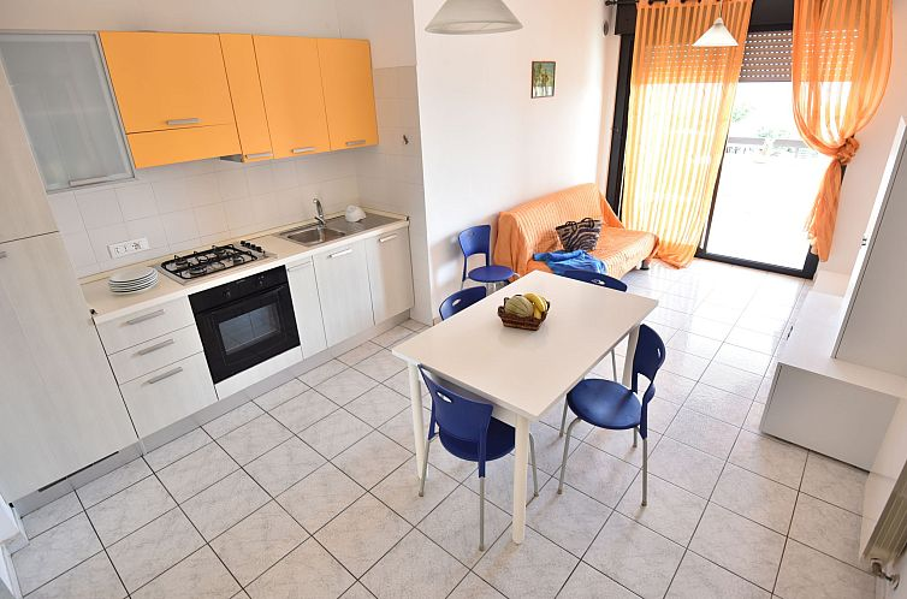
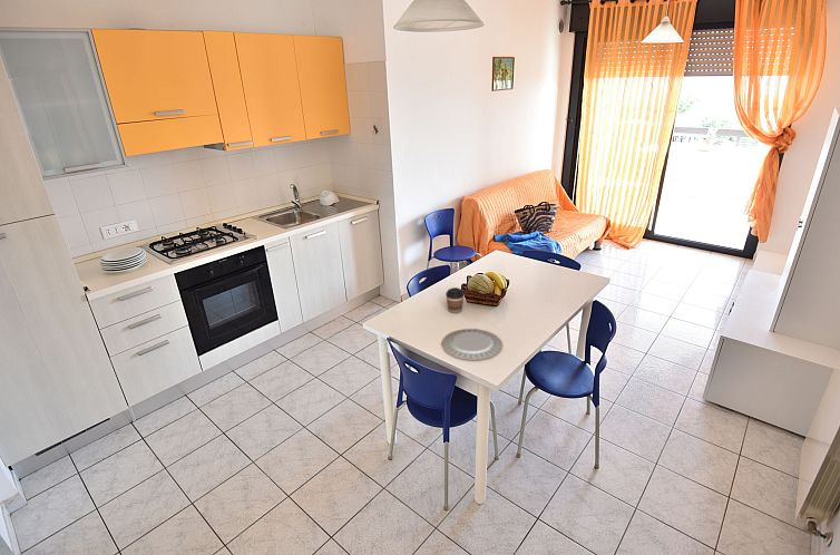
+ coffee cup [445,286,466,314]
+ chinaware [440,328,504,361]
